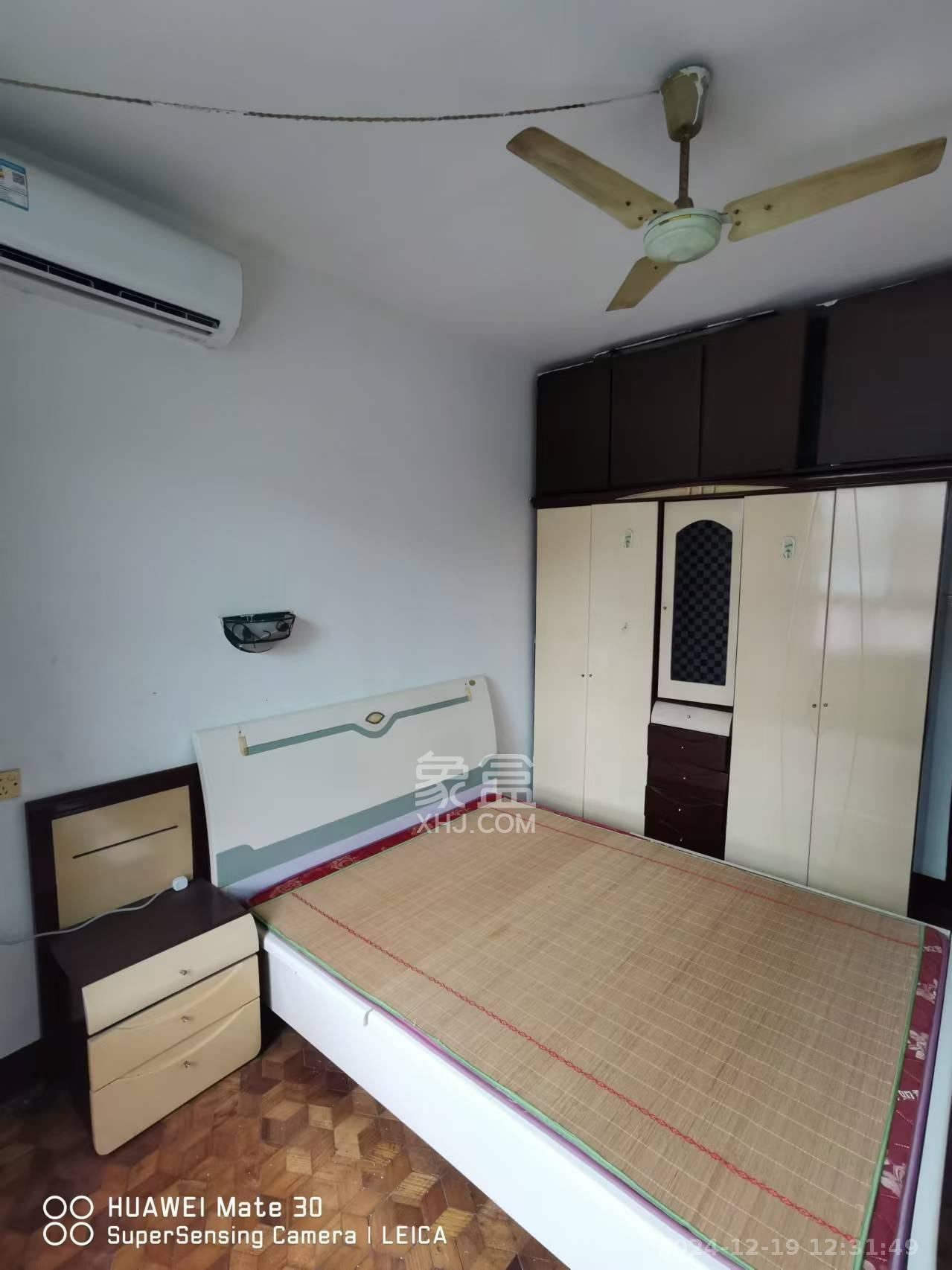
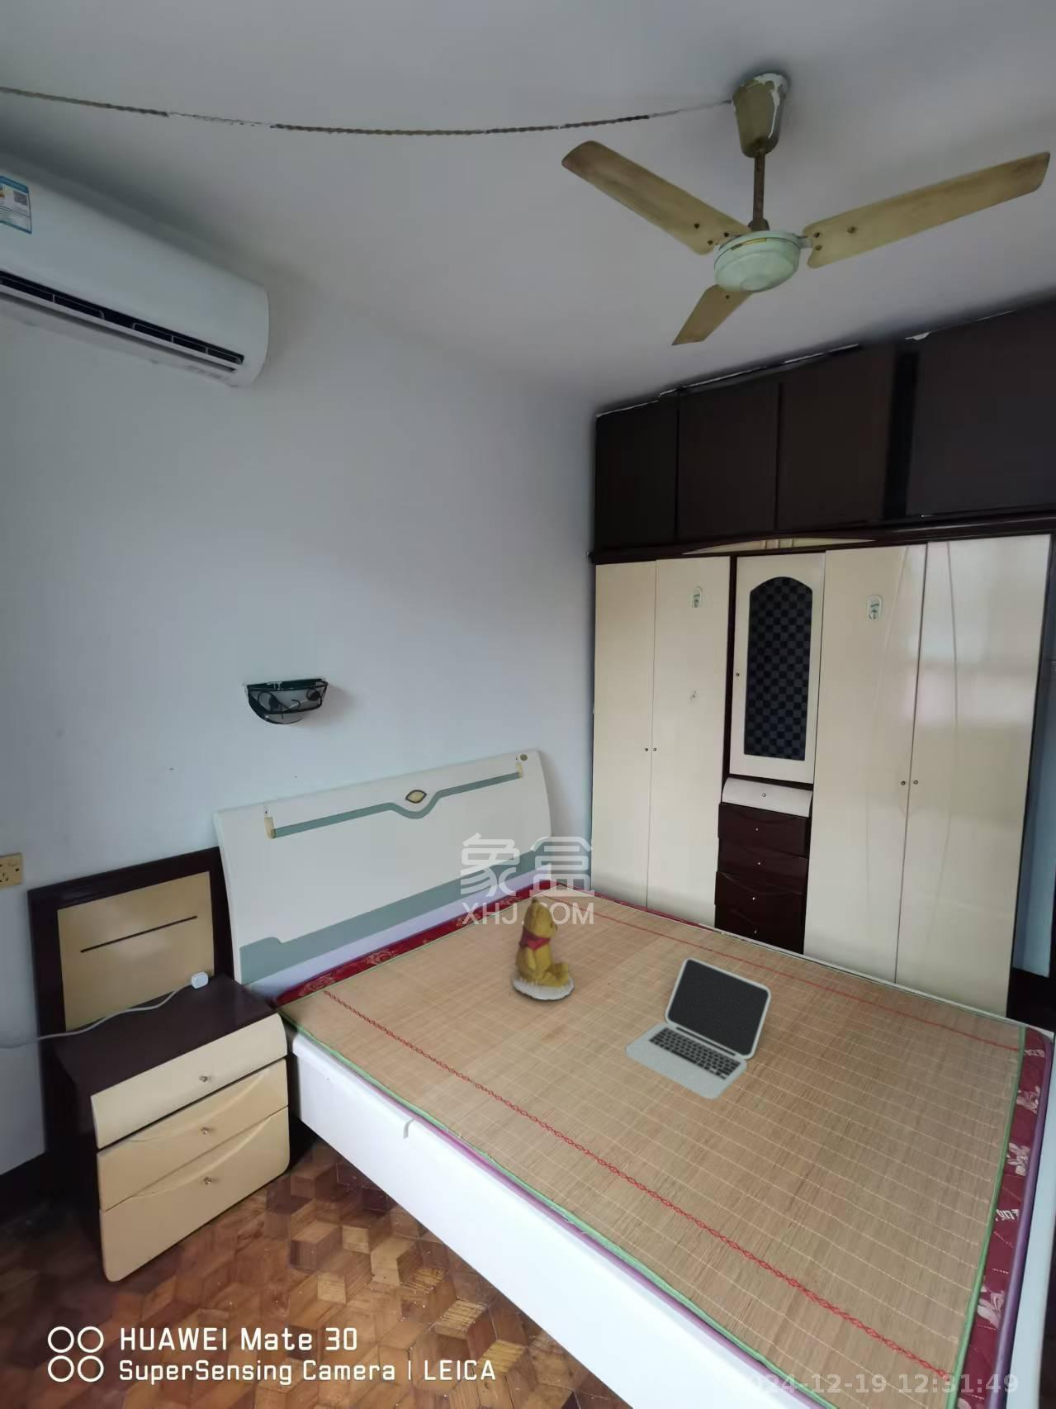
+ laptop [625,957,772,1101]
+ teddy bear [509,896,575,1001]
